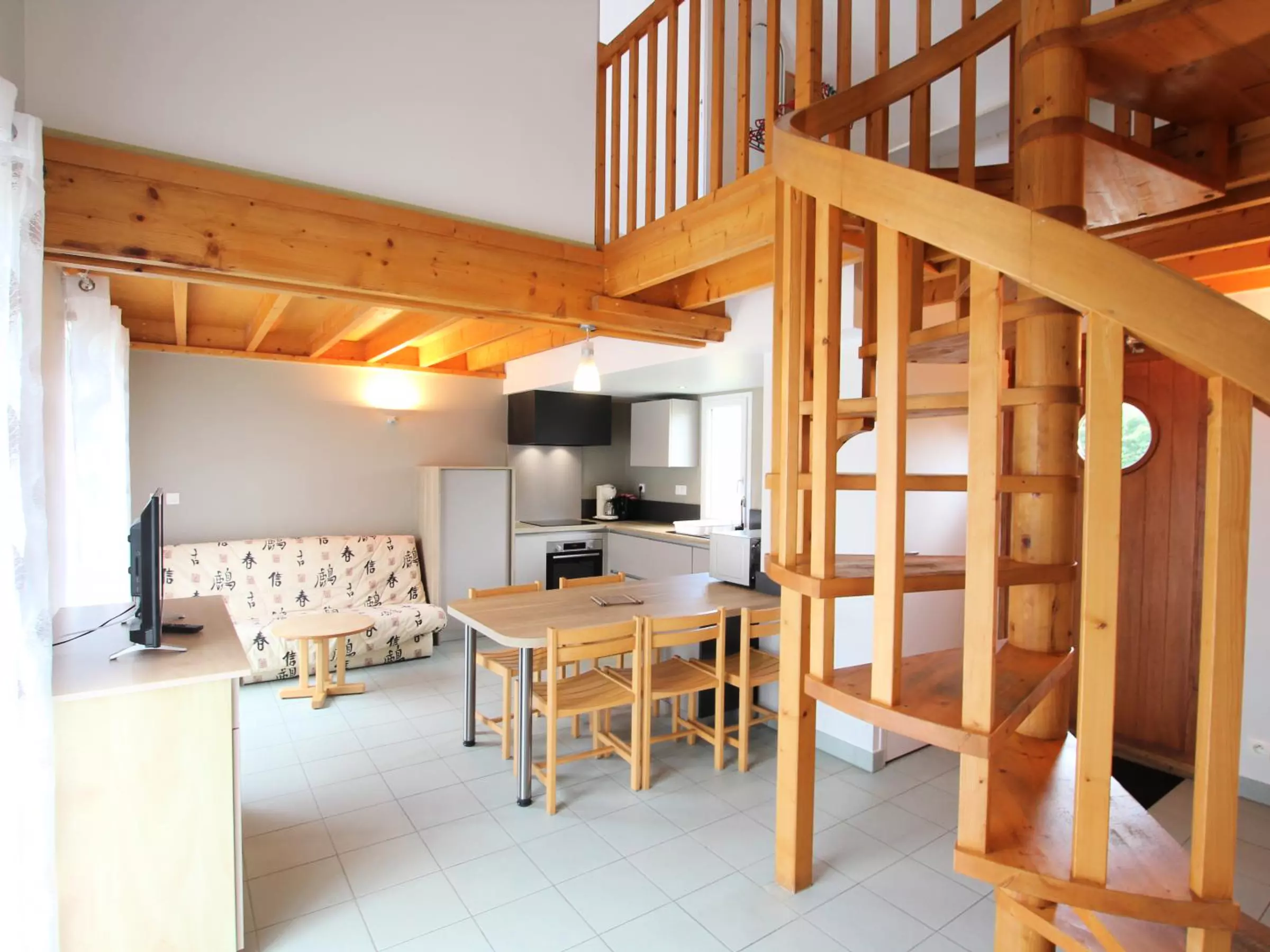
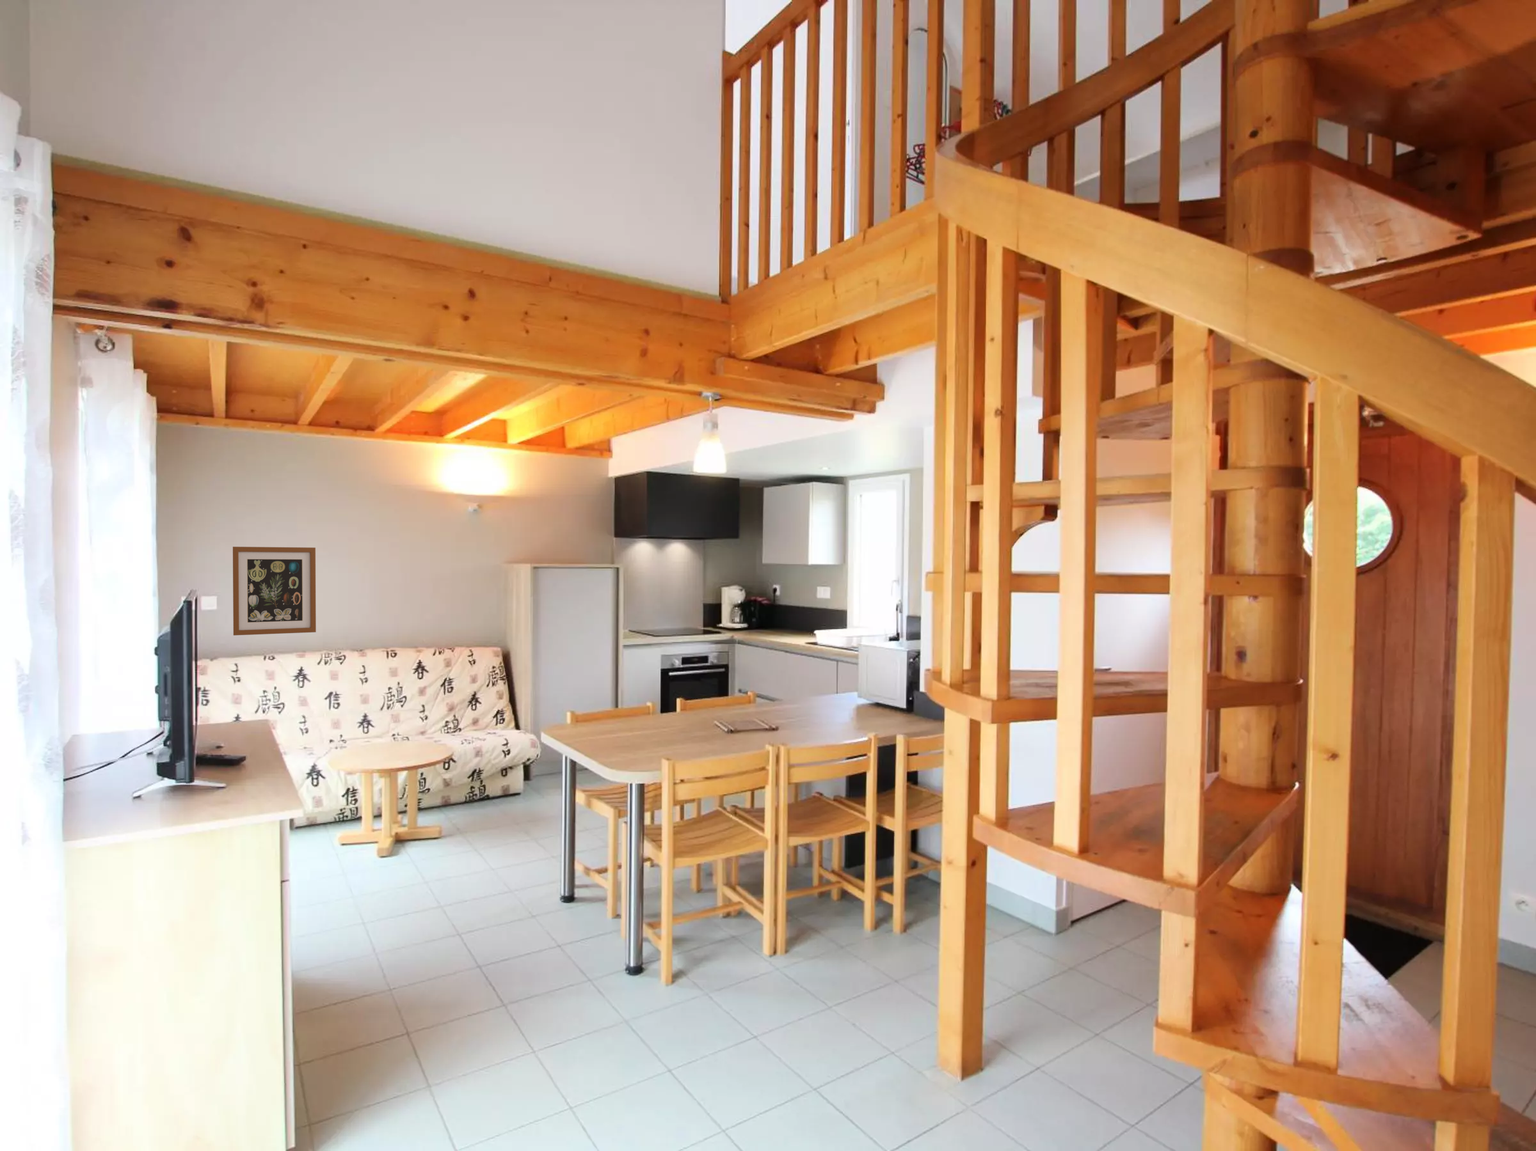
+ wall art [232,546,317,636]
